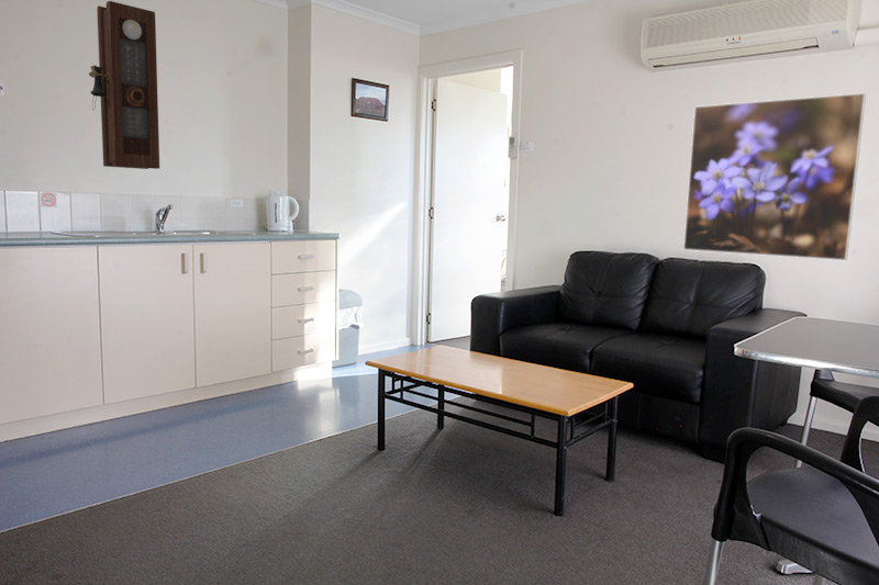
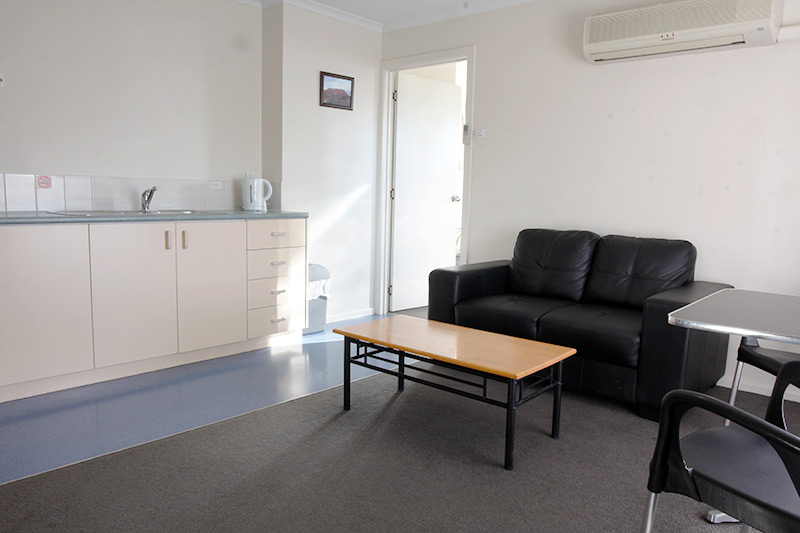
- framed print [682,92,867,261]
- pendulum clock [88,0,160,170]
